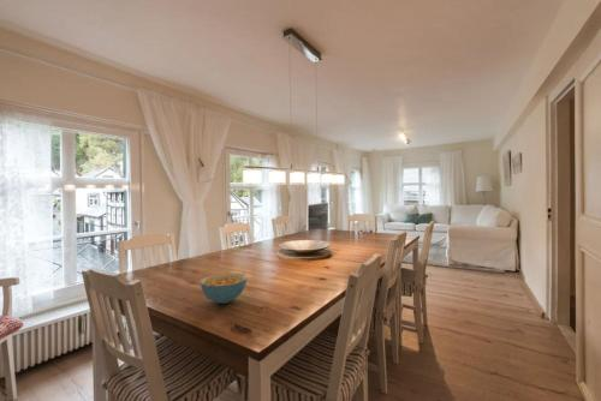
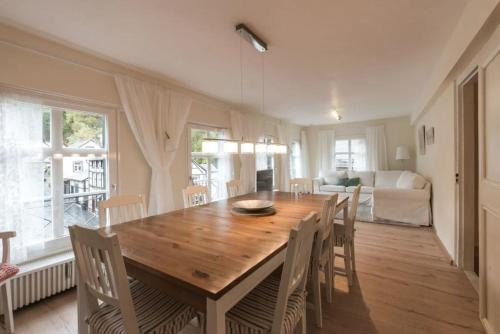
- cereal bowl [200,273,248,305]
